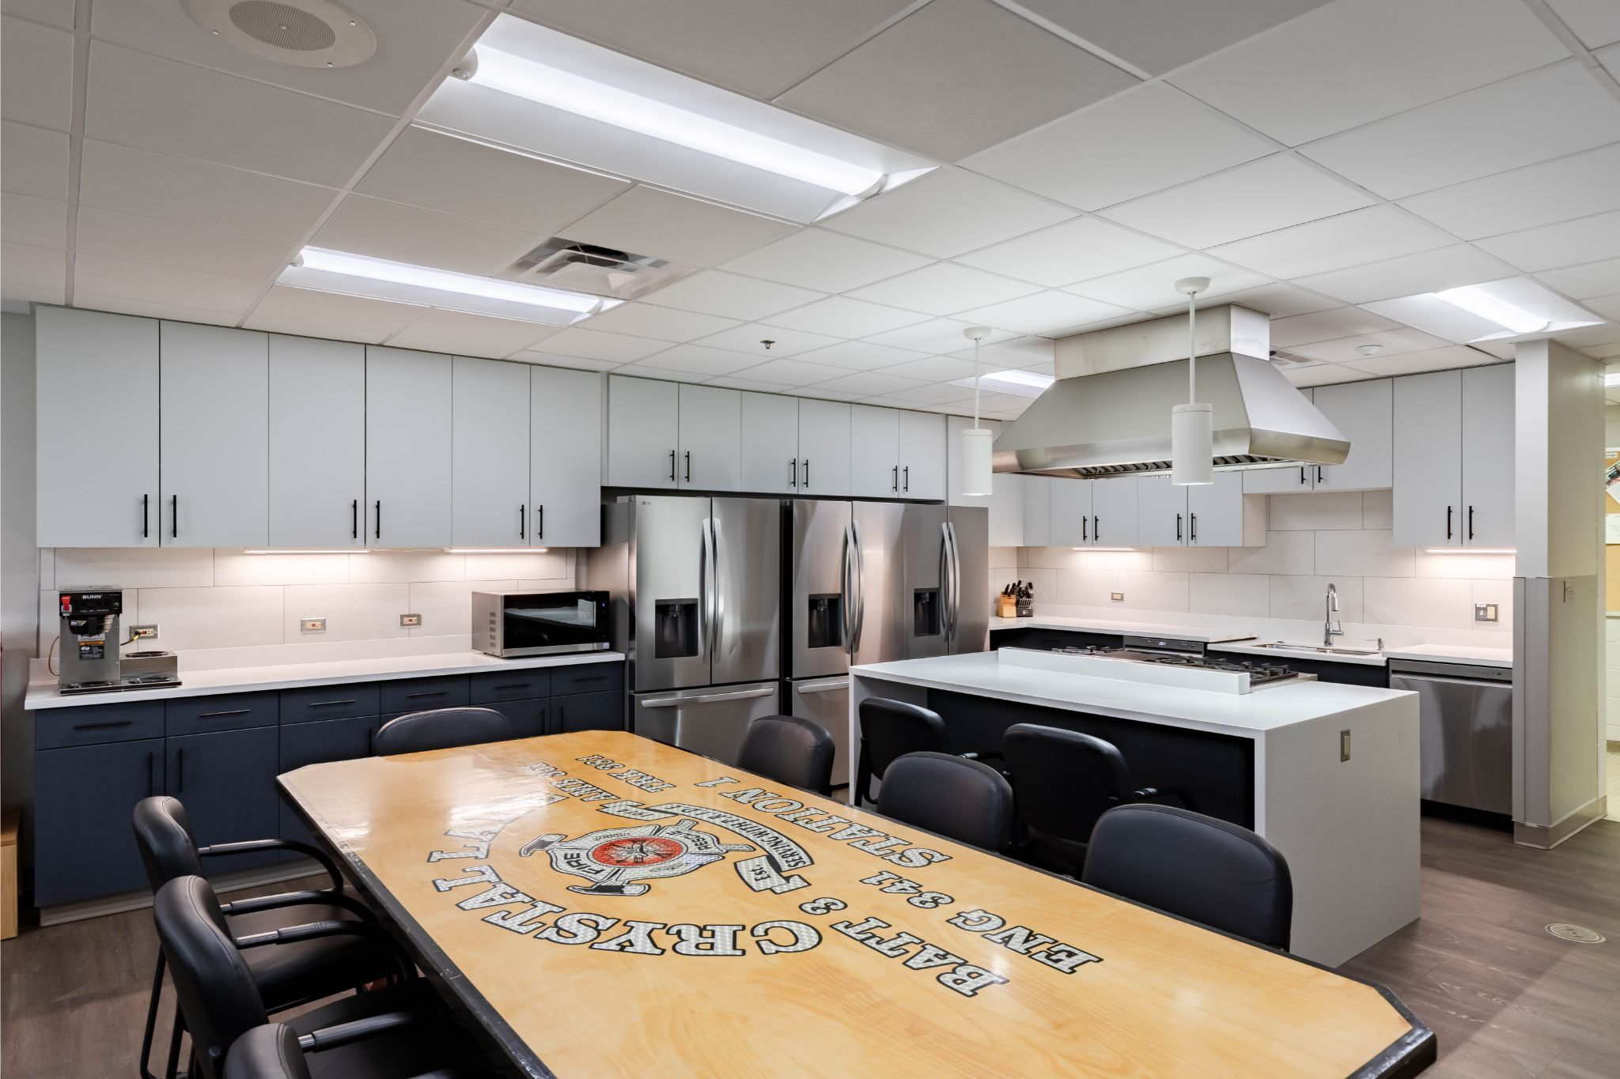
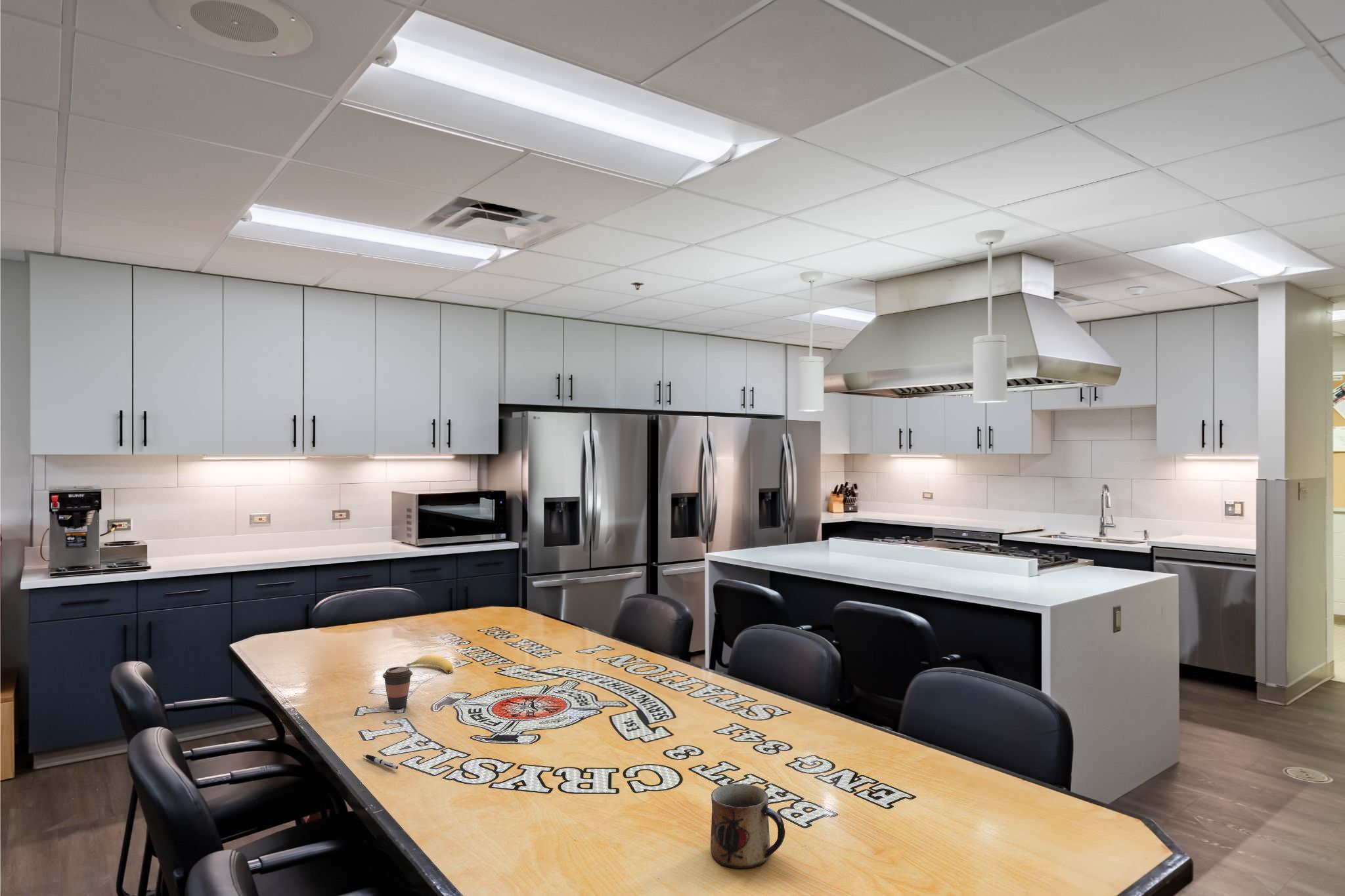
+ pen [362,754,399,770]
+ mug [710,783,785,869]
+ banana [405,654,454,674]
+ coffee cup [382,666,413,710]
